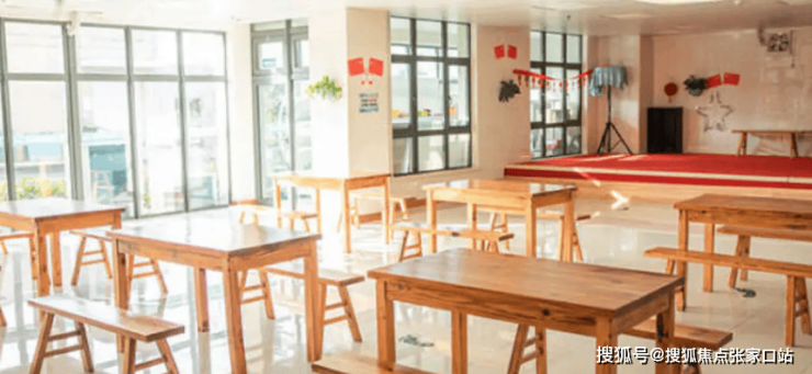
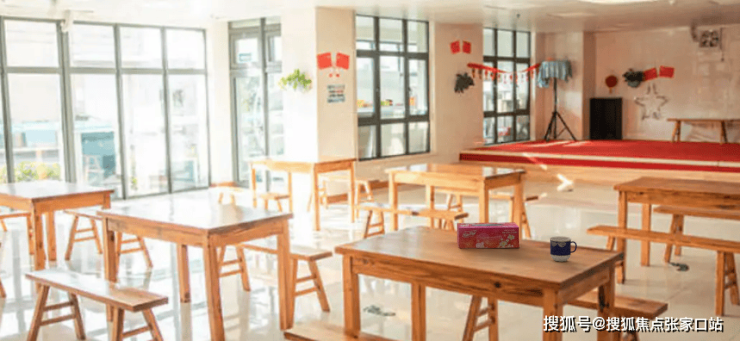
+ tissue box [456,221,520,249]
+ cup [549,235,578,262]
